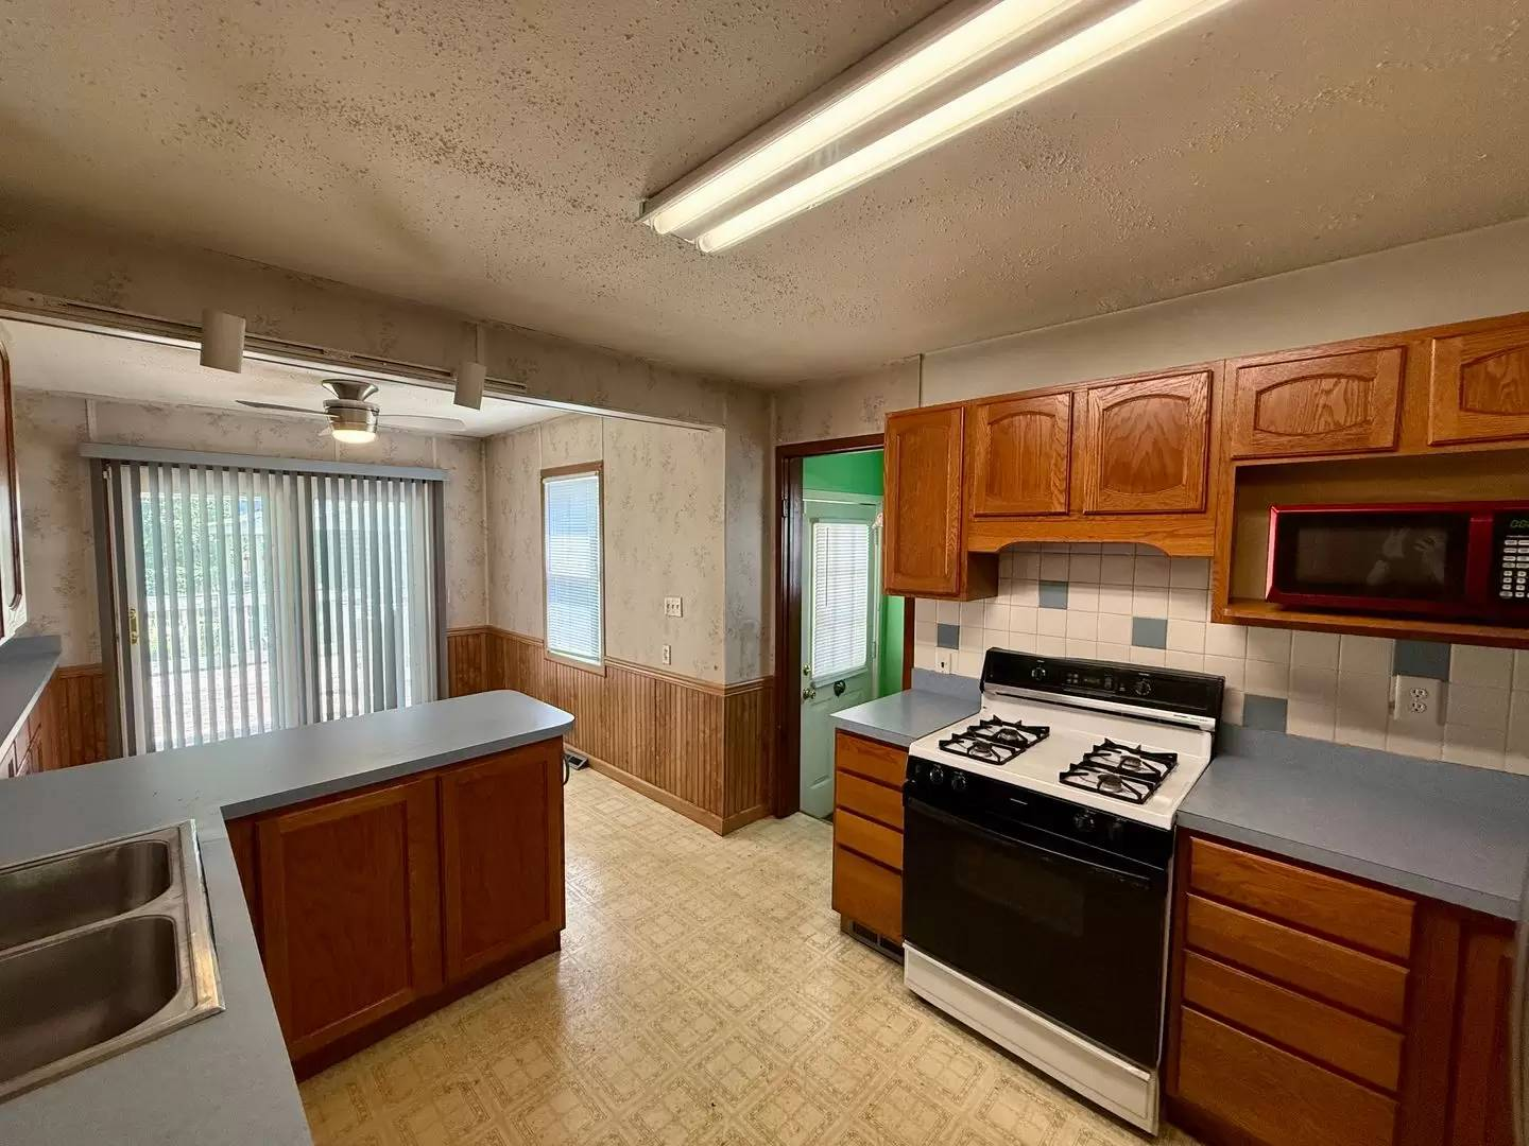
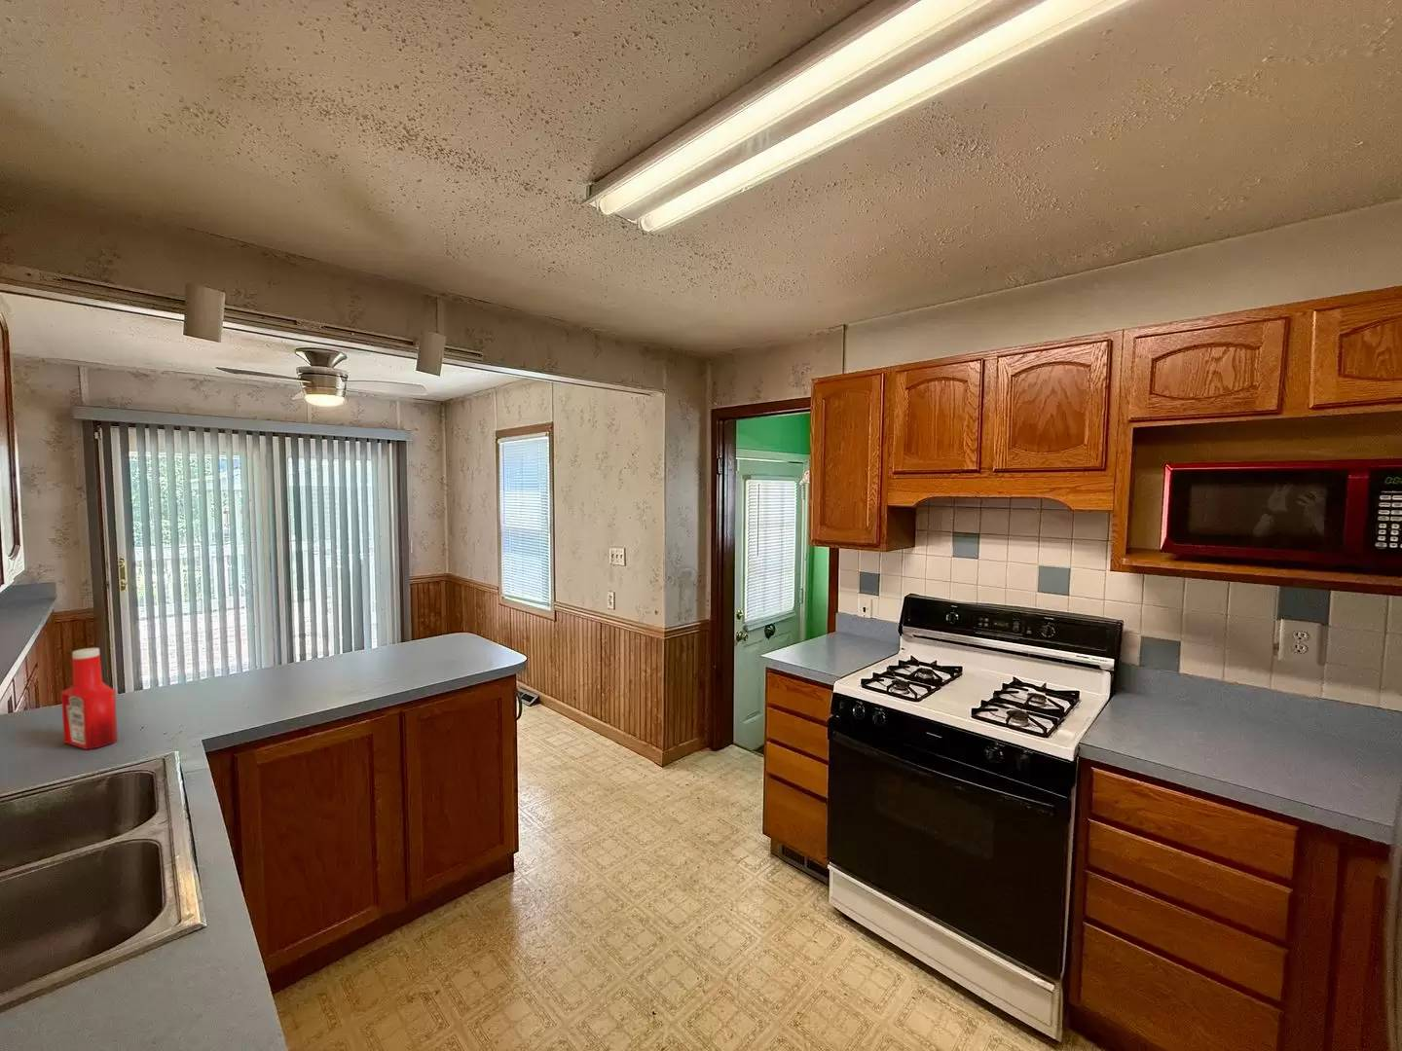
+ soap bottle [61,647,119,751]
